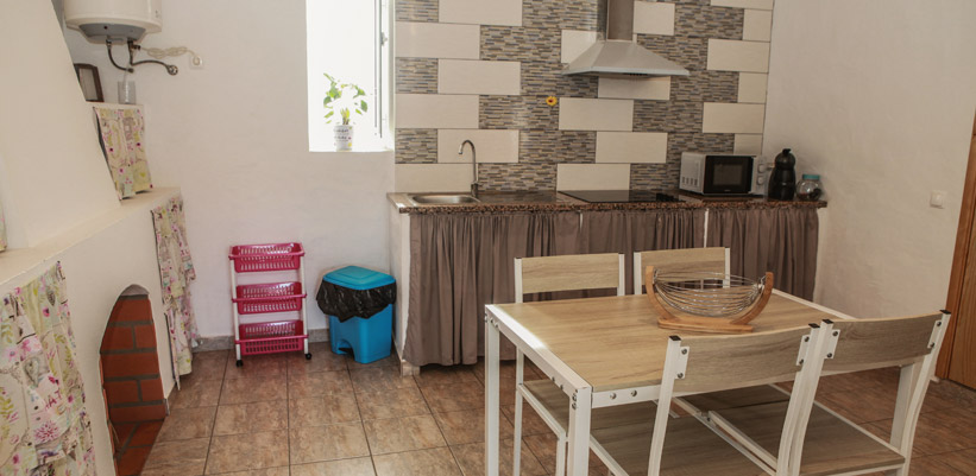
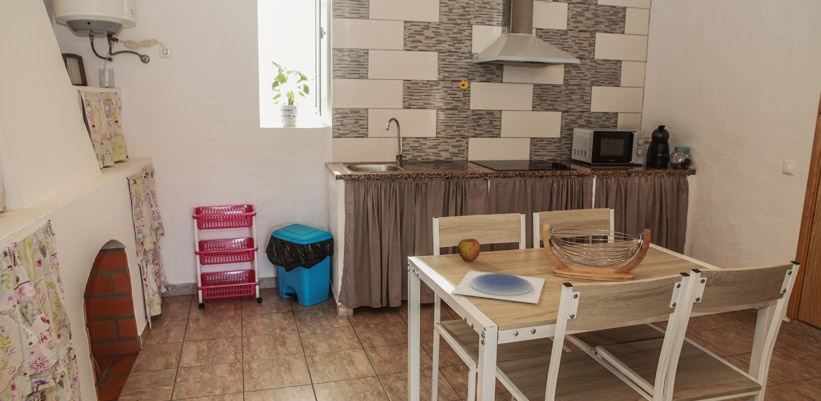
+ plate [451,270,546,304]
+ apple [457,238,481,262]
